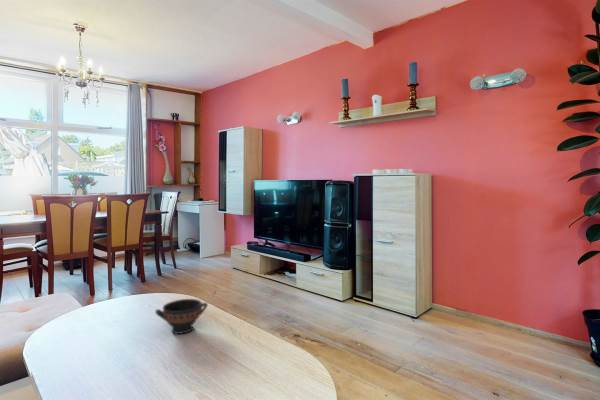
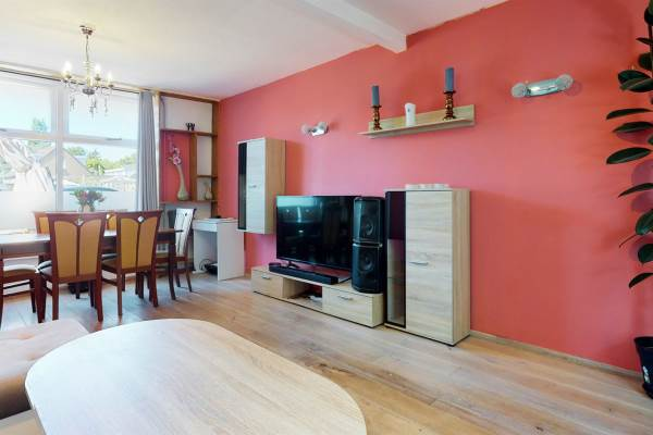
- bowl [154,298,209,335]
